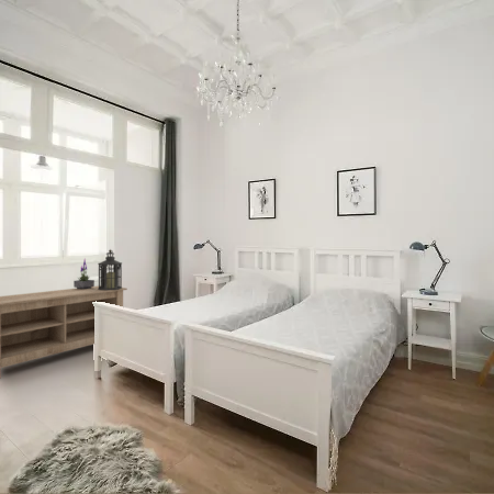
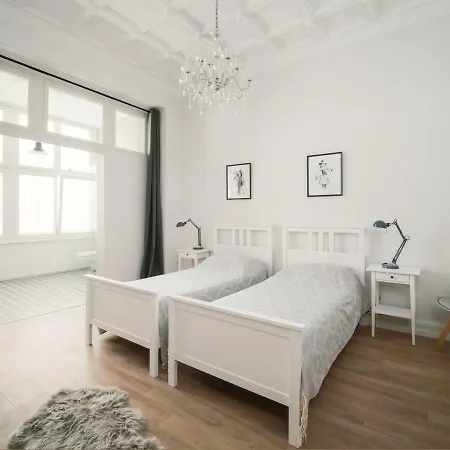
- lantern [97,249,123,291]
- potted plant [72,258,96,289]
- storage bench [0,284,128,380]
